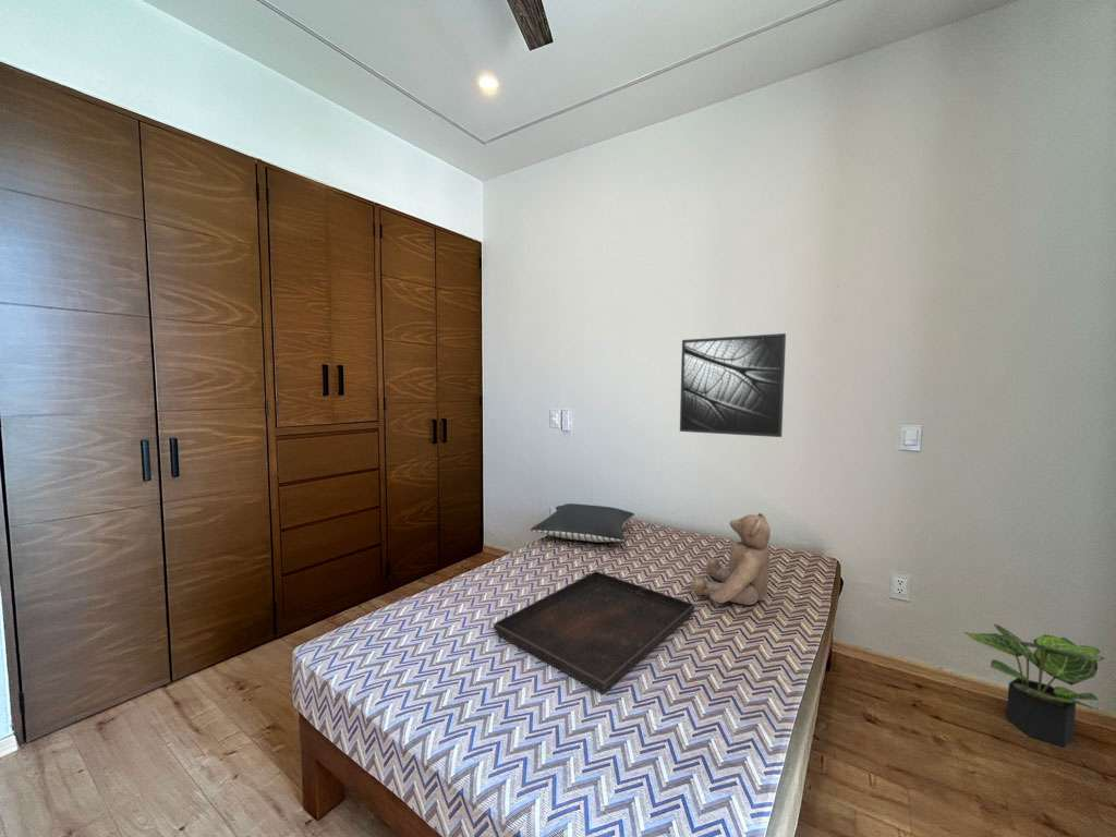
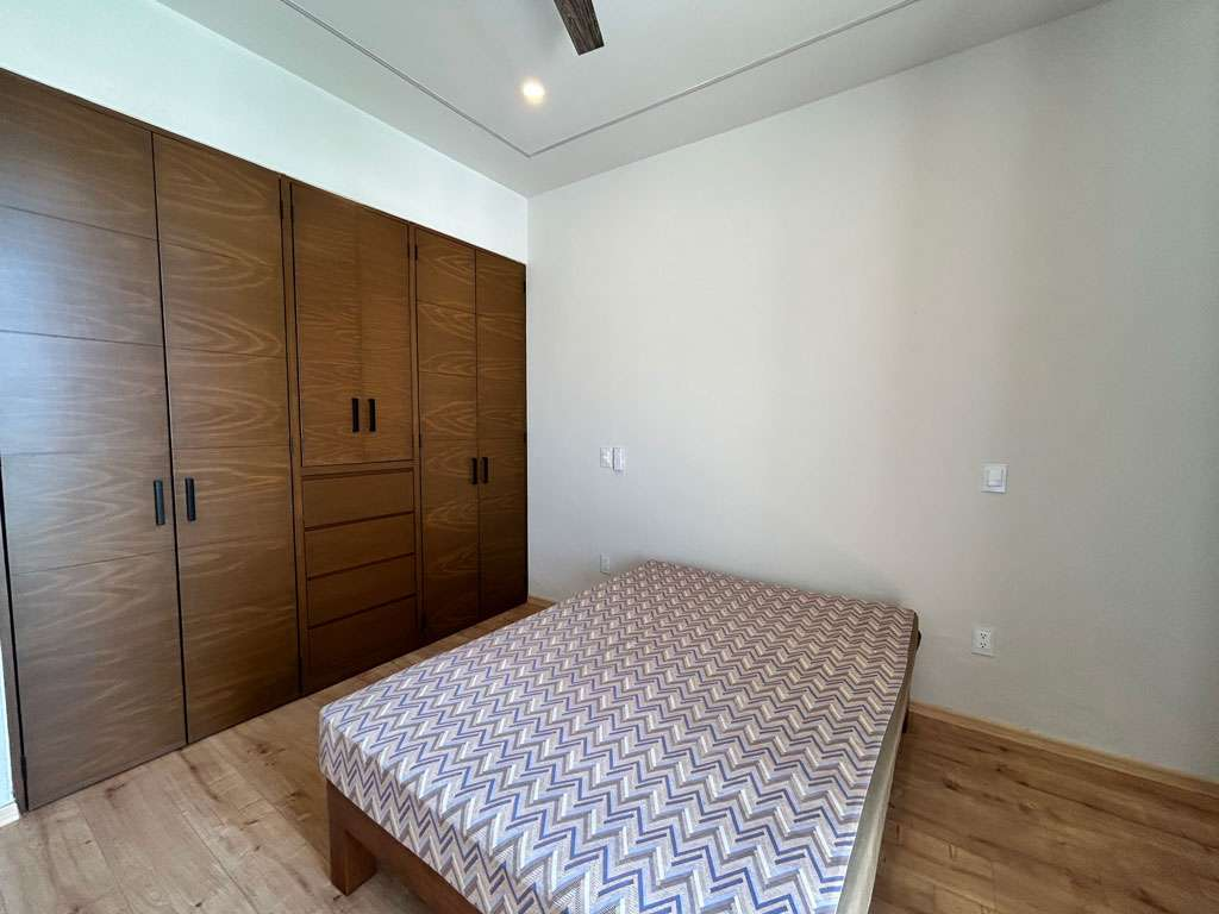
- potted plant [963,622,1105,749]
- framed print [679,332,787,438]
- pillow [530,502,635,543]
- teddy bear [690,512,772,606]
- serving tray [493,570,695,694]
